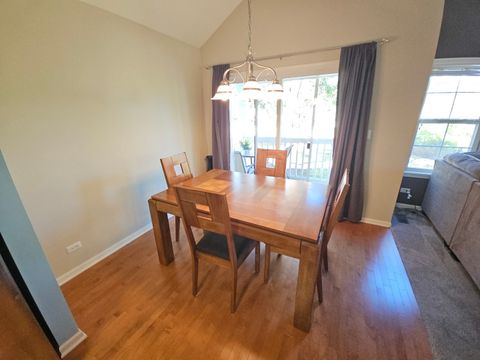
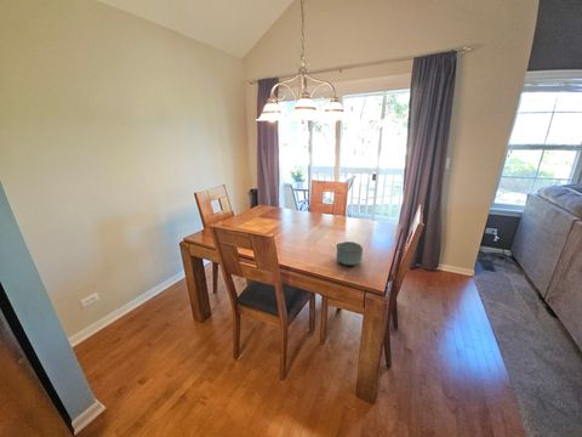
+ bowl [335,240,364,266]
